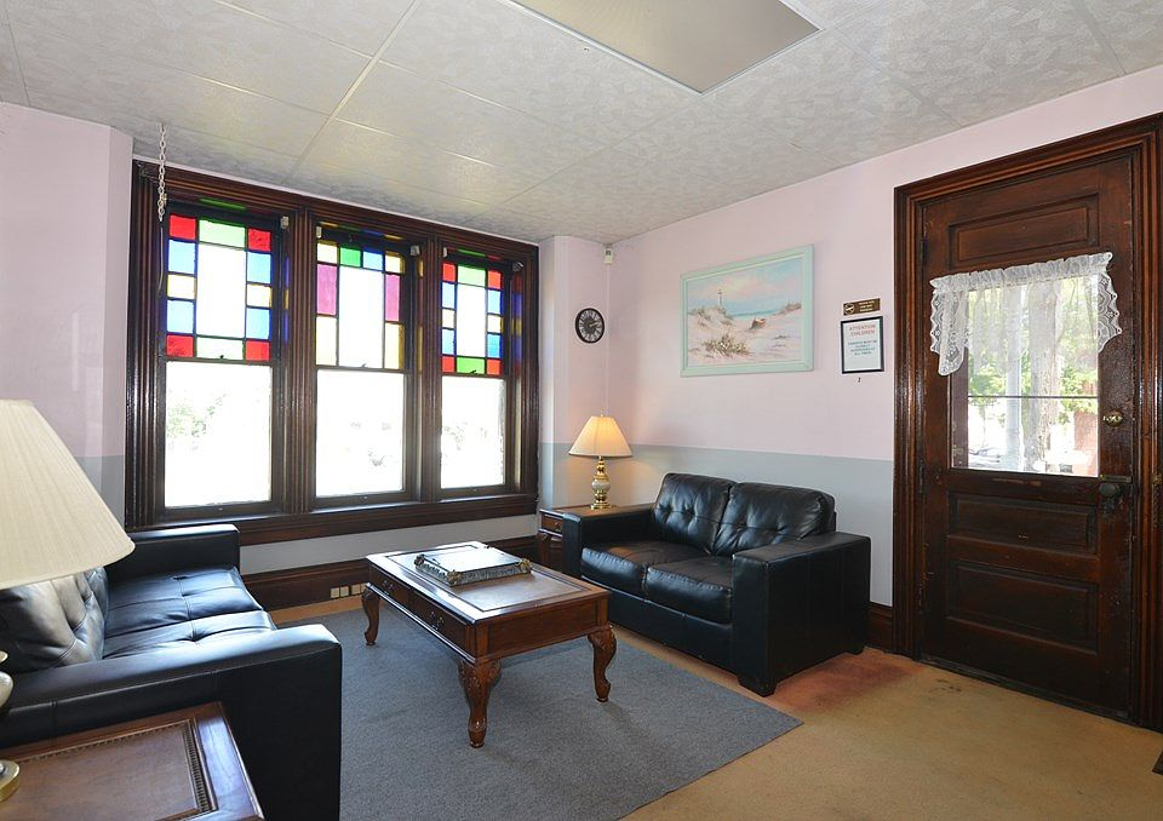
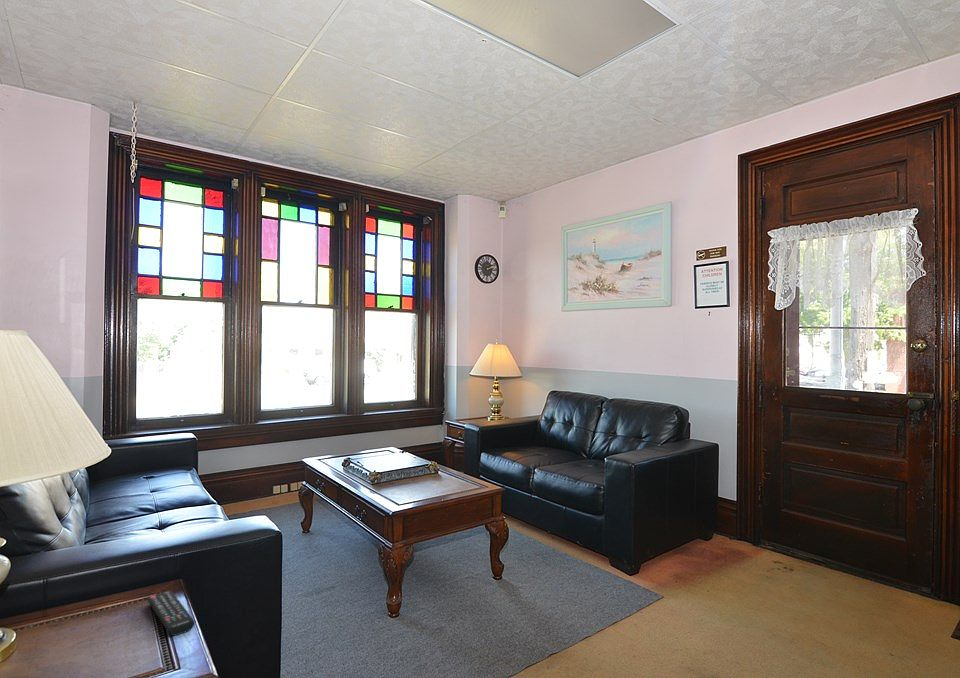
+ remote control [146,590,196,637]
